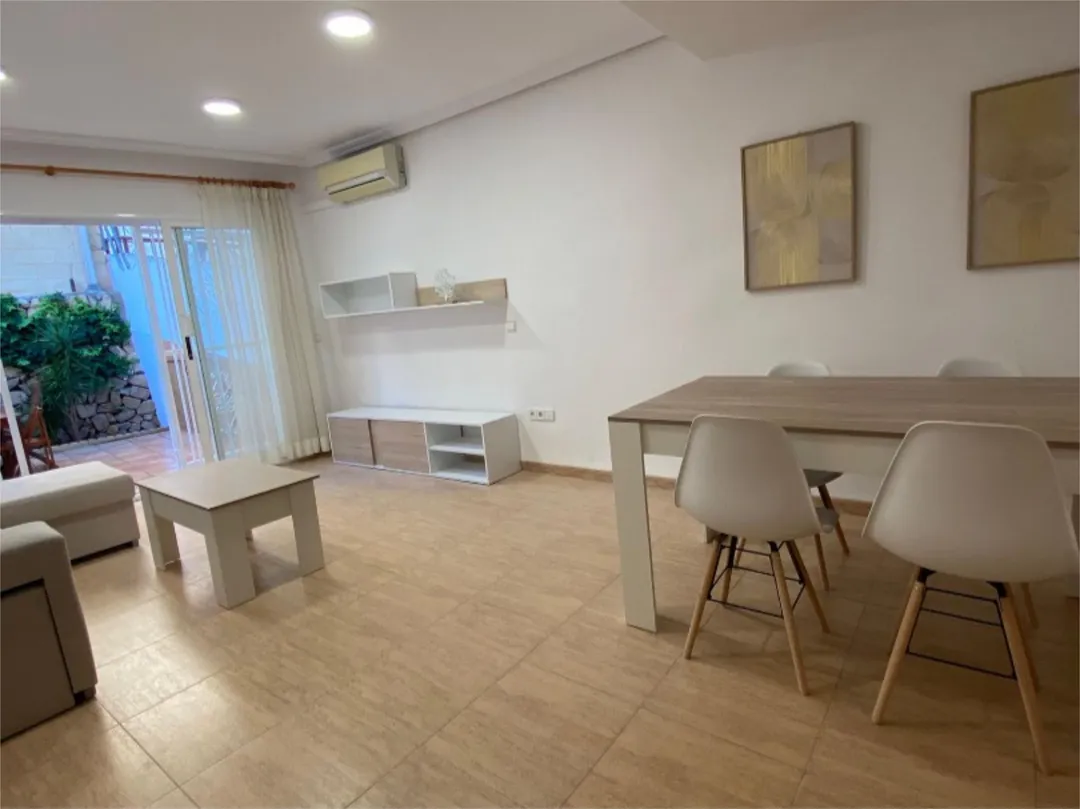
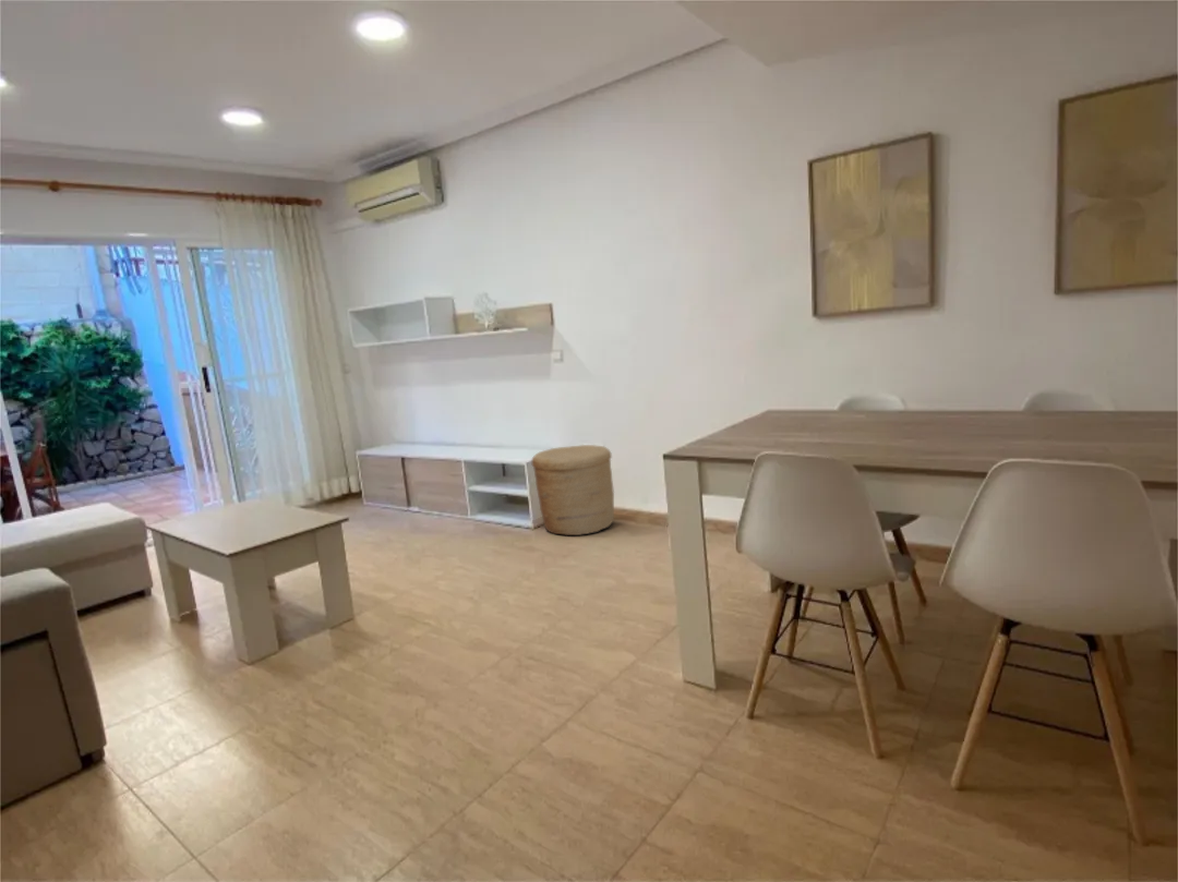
+ basket [531,444,615,536]
